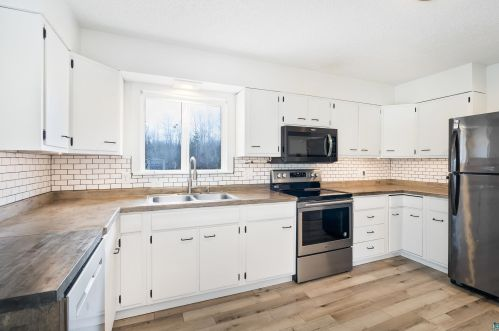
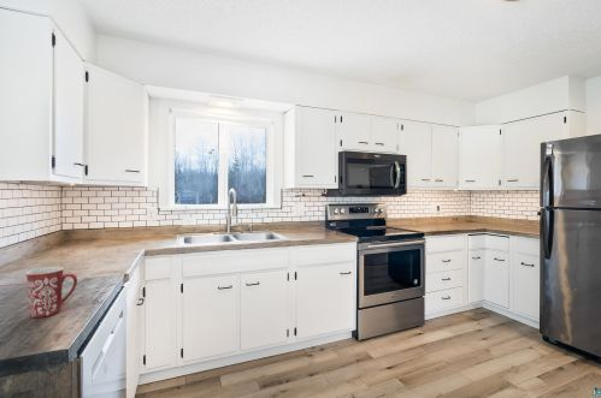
+ mug [24,266,78,319]
